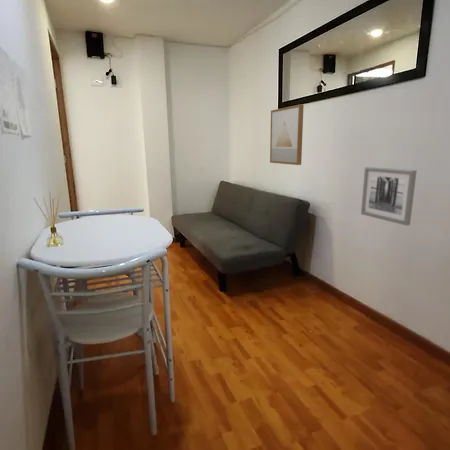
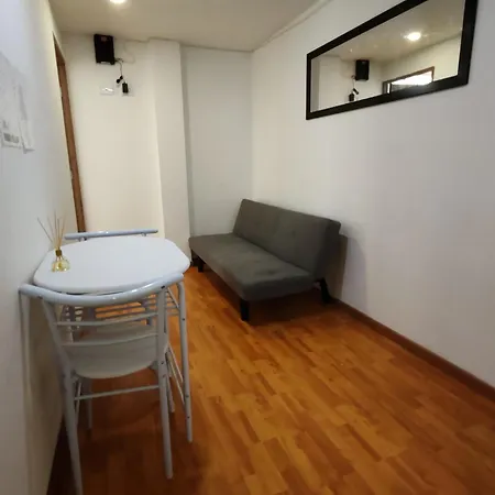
- wall art [360,166,418,227]
- wall art [269,103,305,166]
